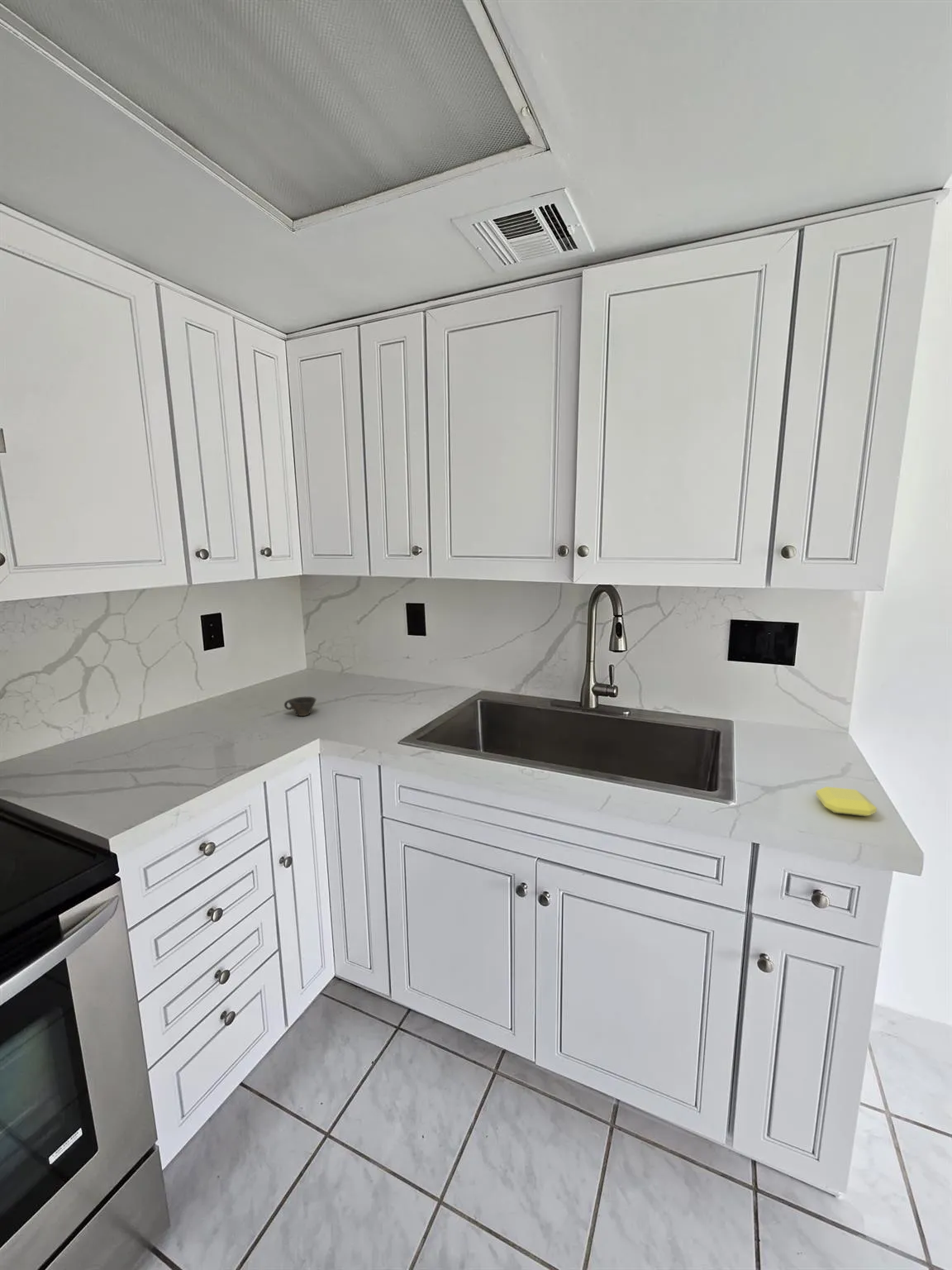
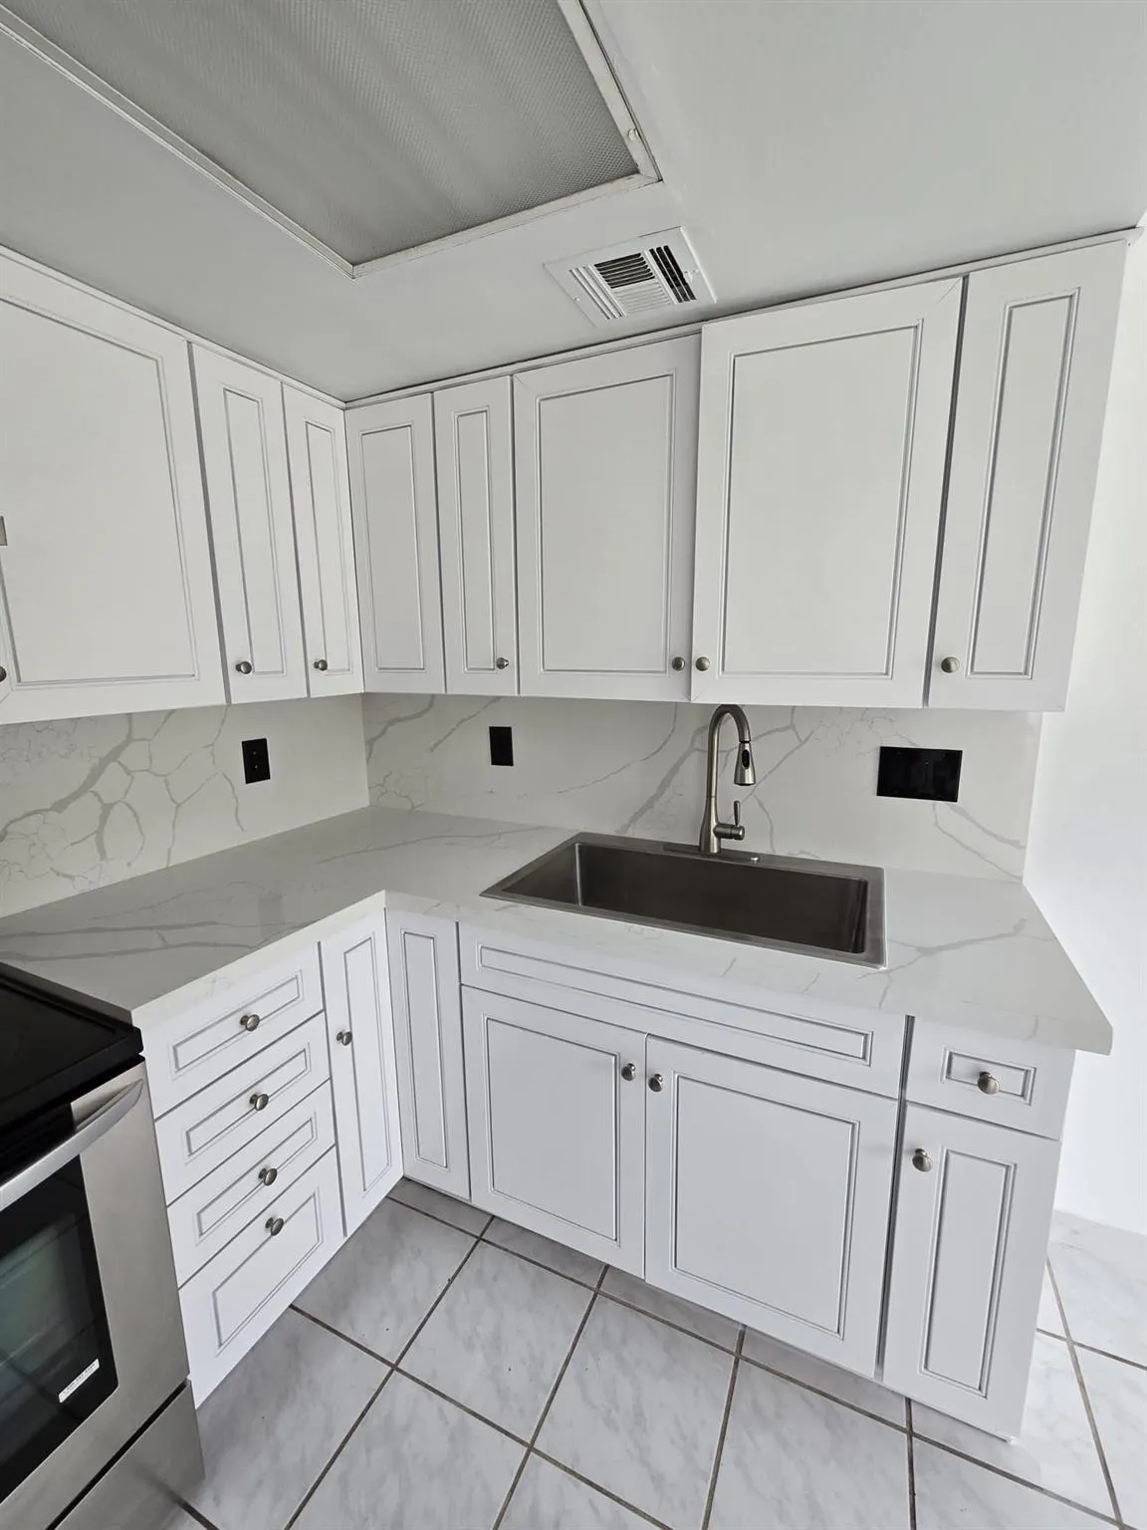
- cup [283,696,317,717]
- soap bar [815,785,878,817]
